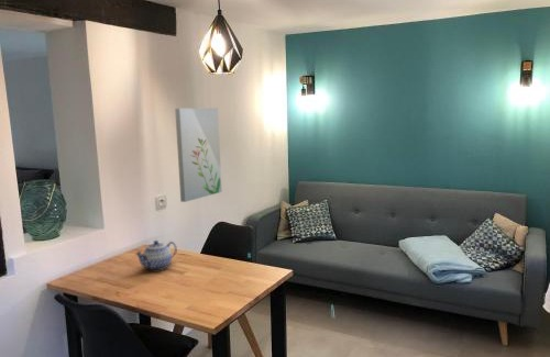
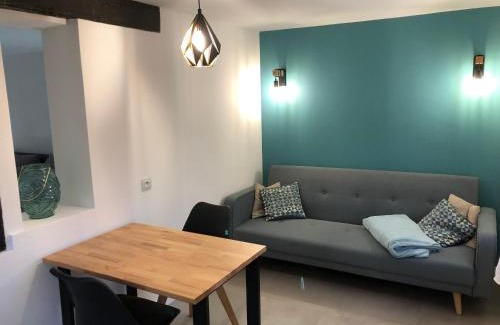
- wall art [174,108,223,203]
- teapot [134,239,178,271]
